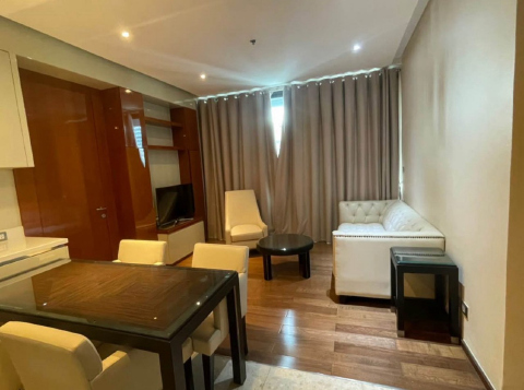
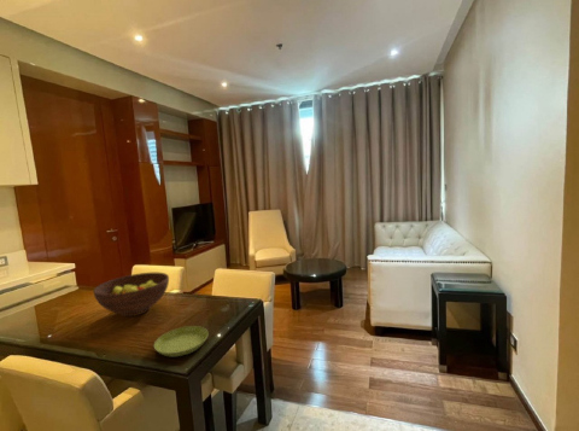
+ saucer [153,325,210,357]
+ fruit bowl [93,272,170,318]
